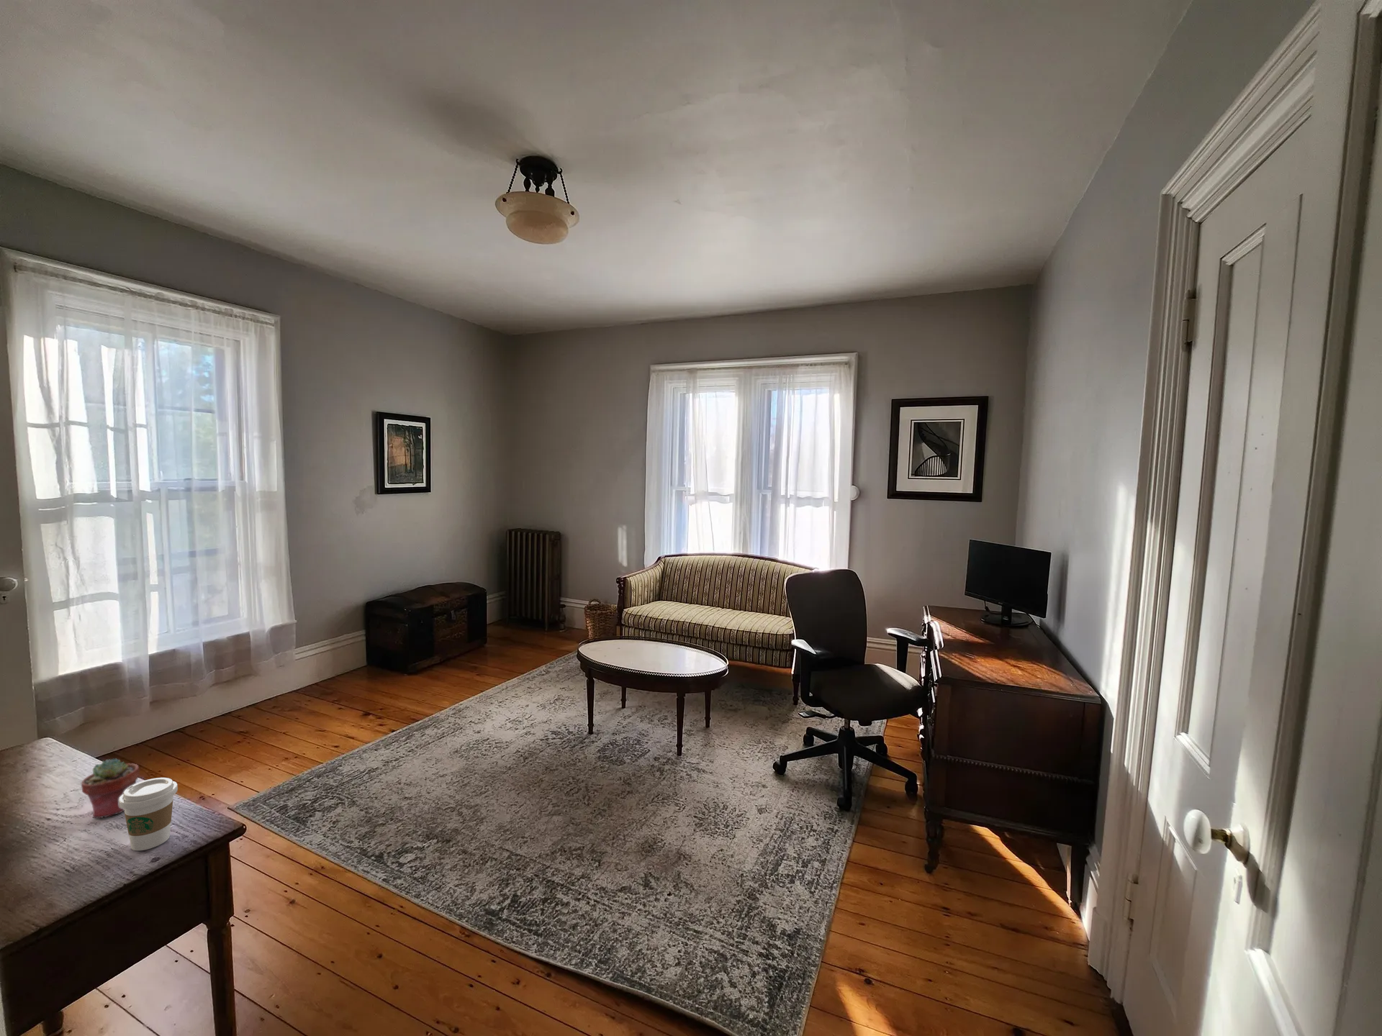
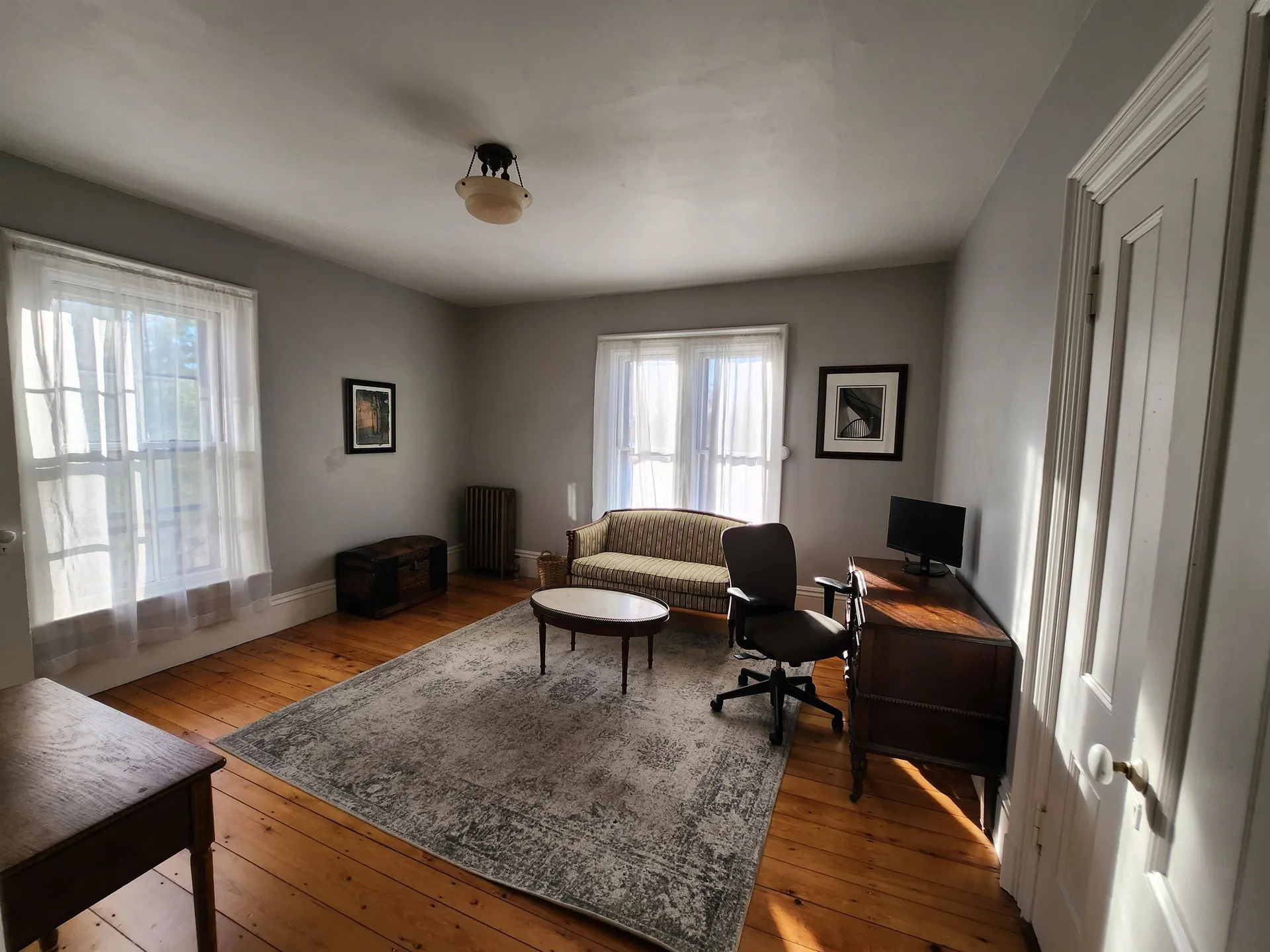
- coffee cup [119,777,178,851]
- potted succulent [81,757,140,818]
